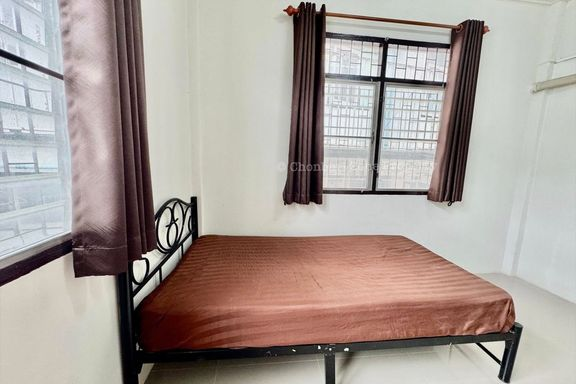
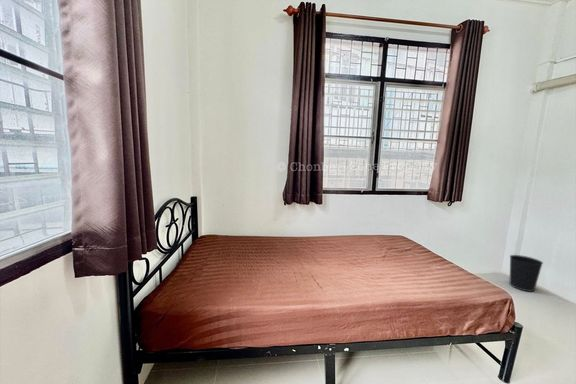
+ wastebasket [508,254,544,293]
